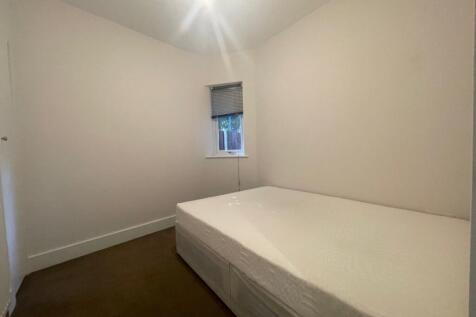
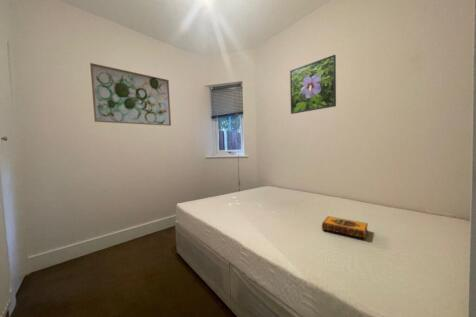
+ wall art [89,62,172,127]
+ hardback book [321,215,369,240]
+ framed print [289,54,337,115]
